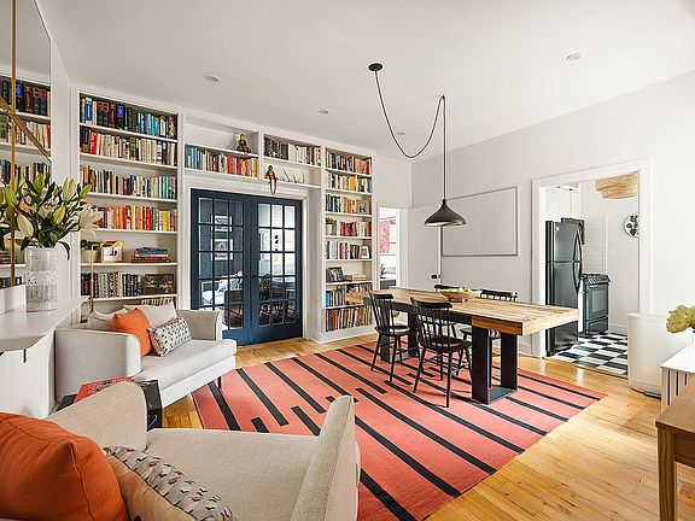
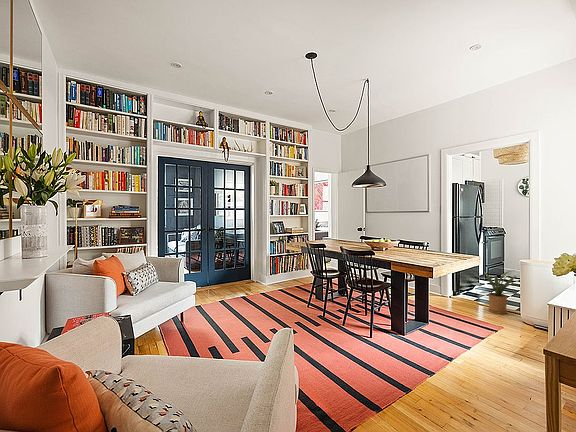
+ house plant [474,269,521,315]
